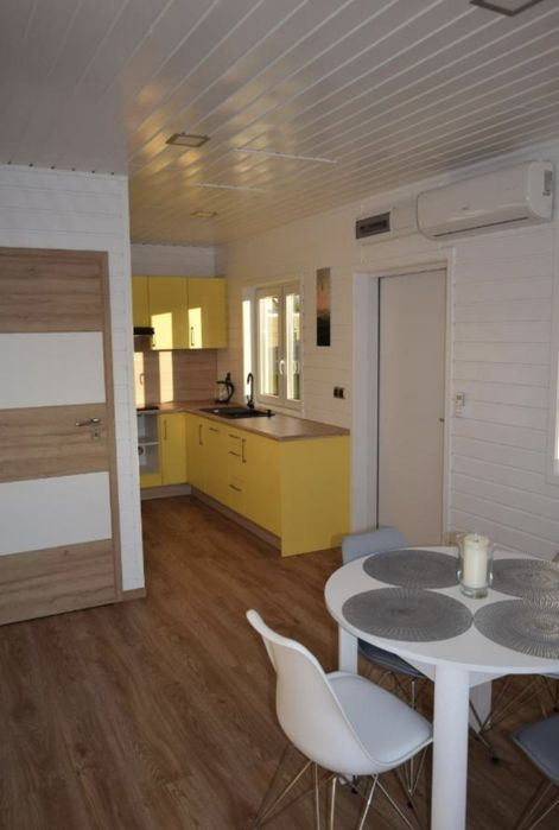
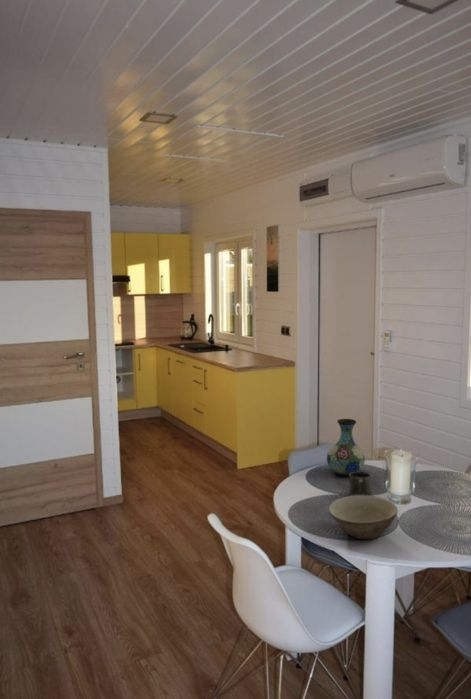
+ mug [348,471,373,496]
+ bowl [328,495,399,540]
+ vase [326,418,366,477]
